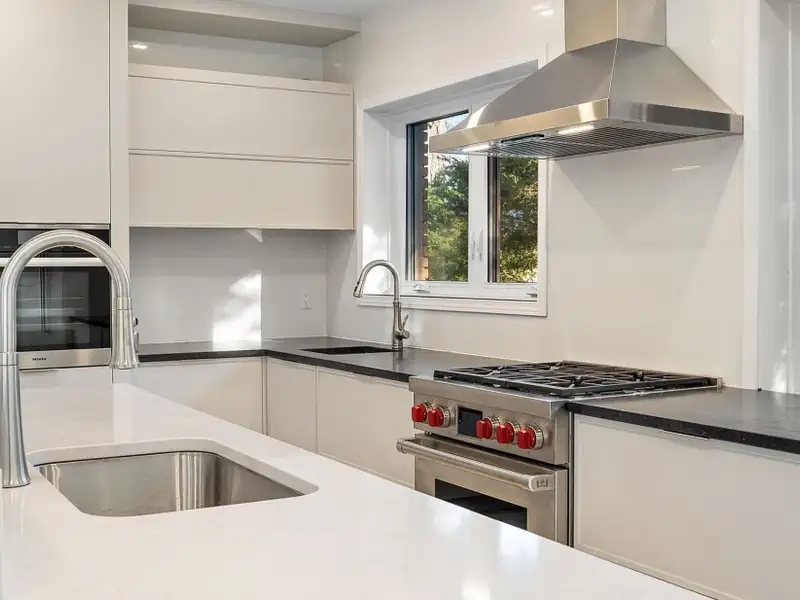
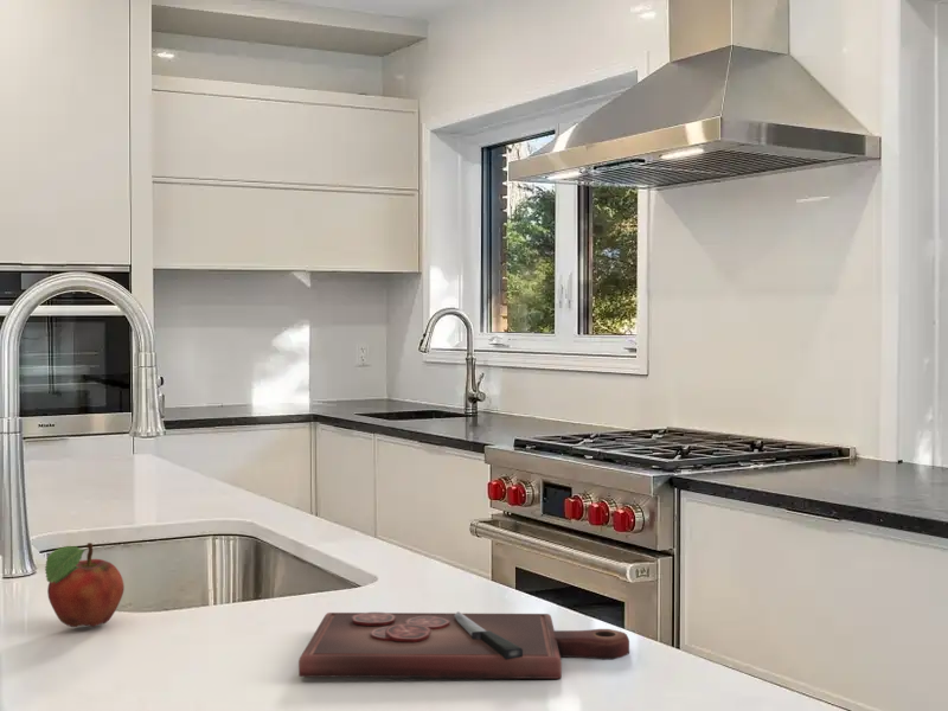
+ cutting board [297,610,630,680]
+ fruit [44,542,126,628]
